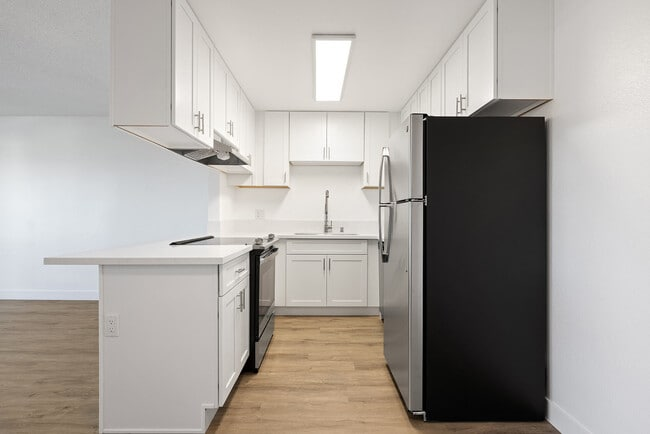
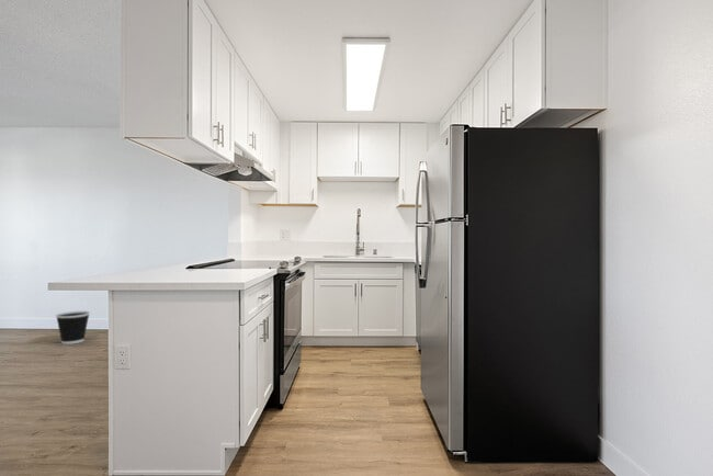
+ wastebasket [55,310,91,345]
